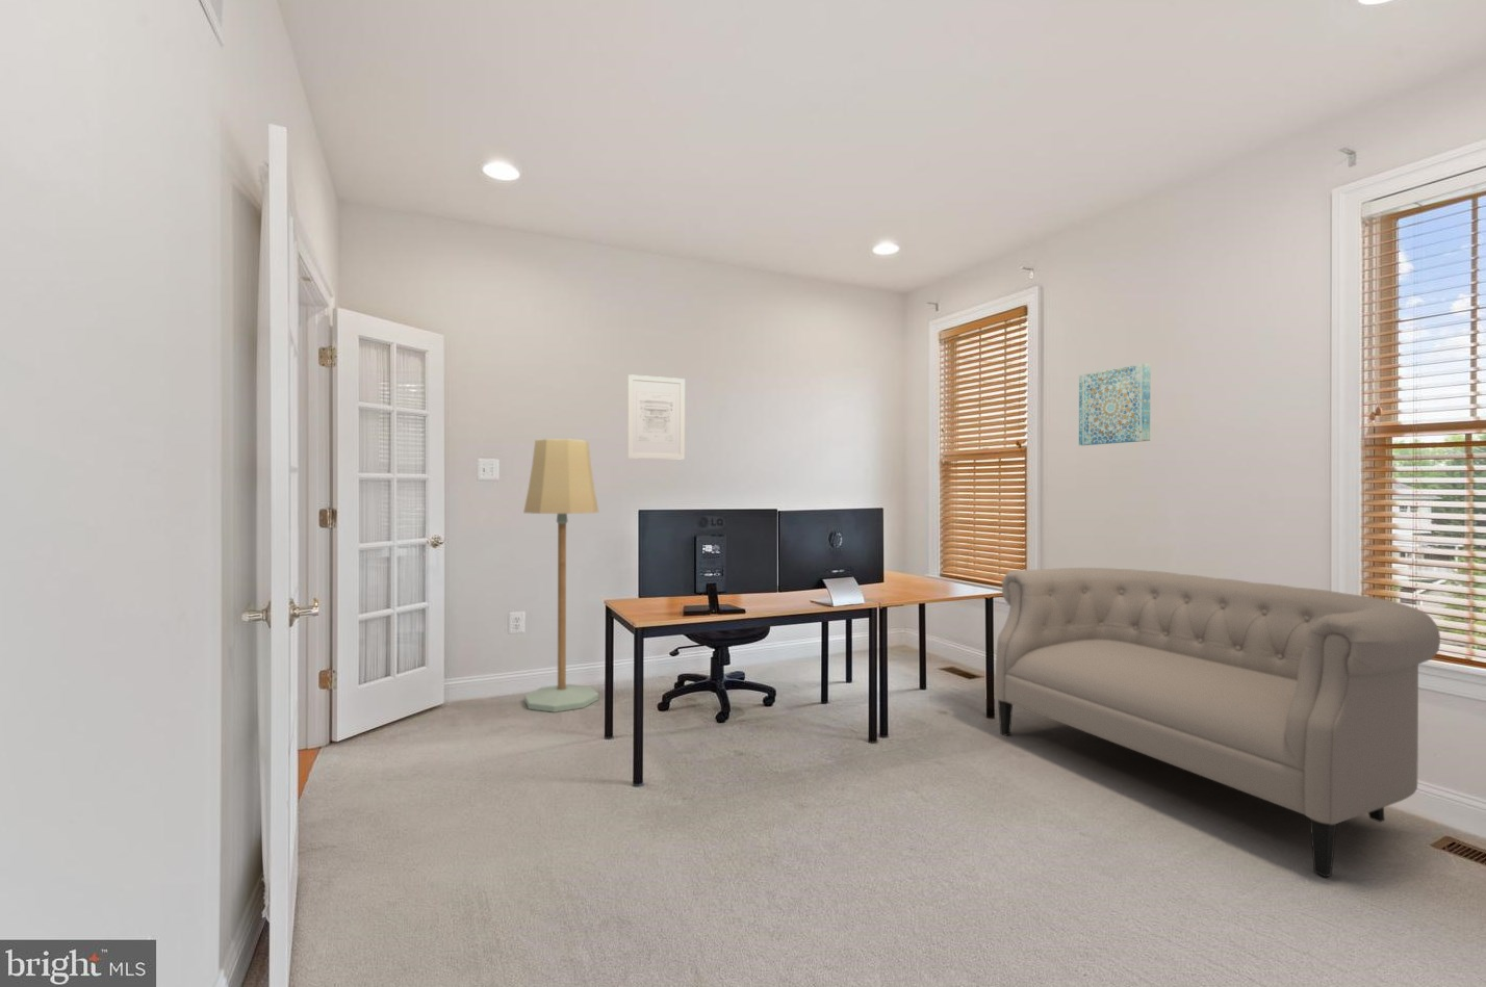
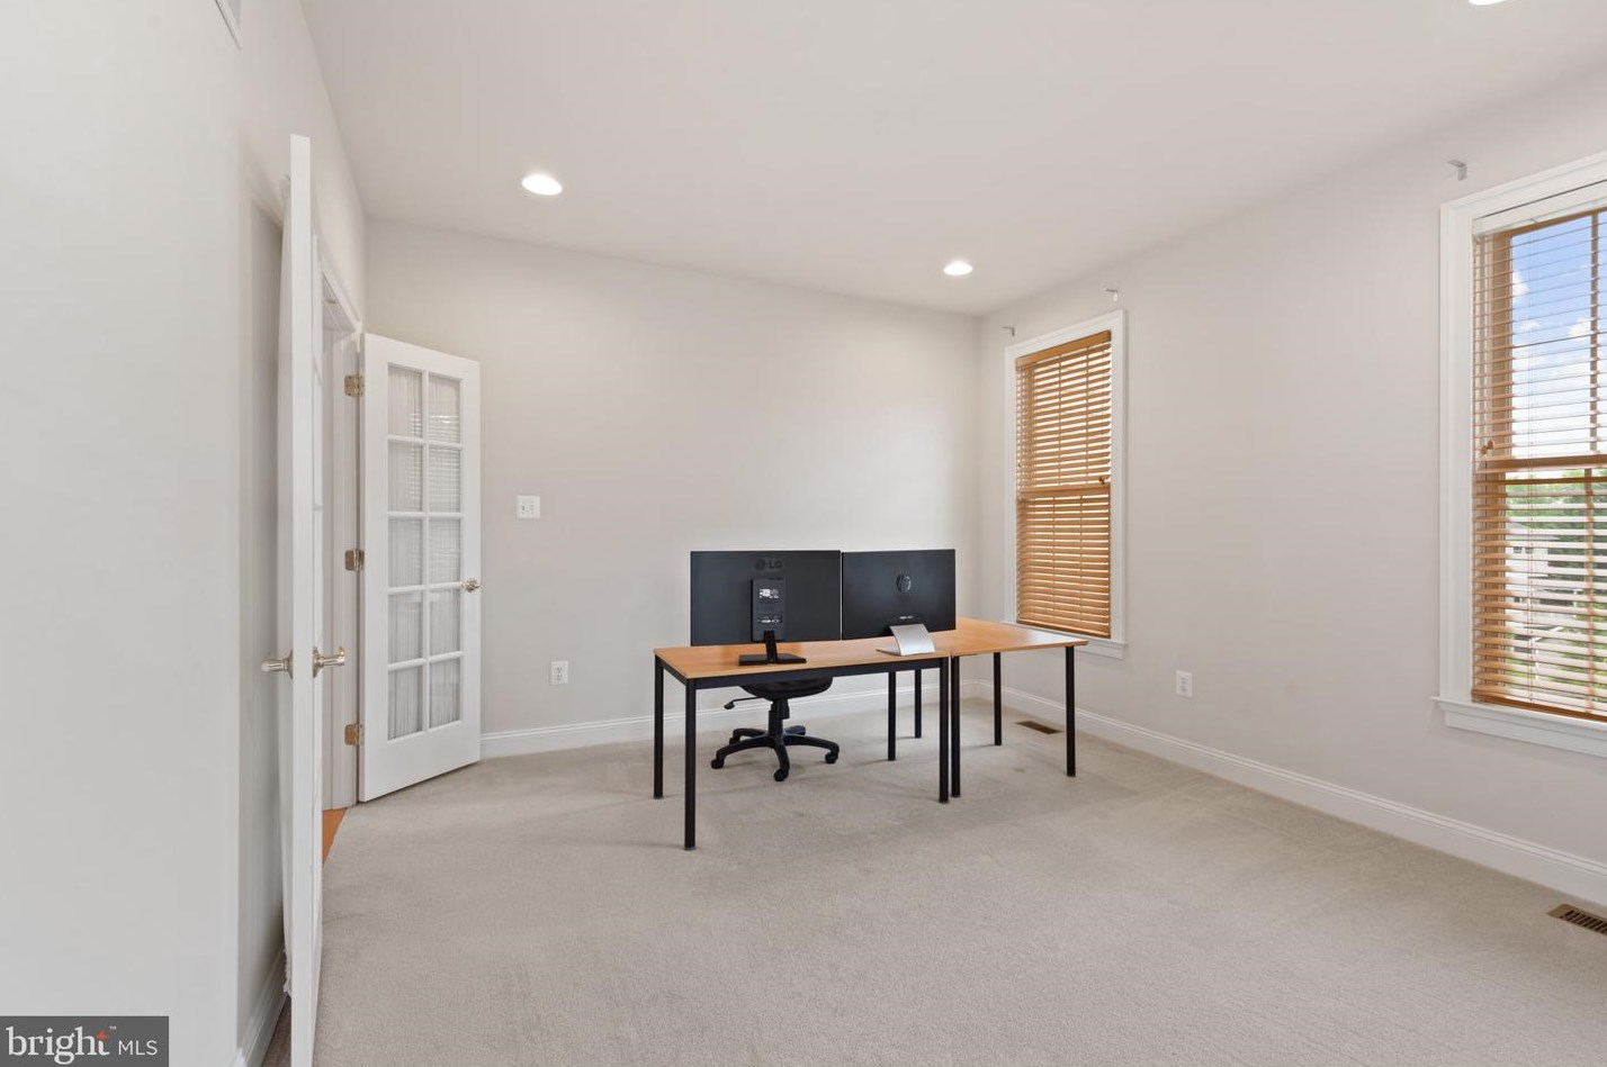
- floor lamp [522,437,599,714]
- wall art [627,373,686,460]
- wall art [1078,362,1151,446]
- sofa [994,567,1441,878]
